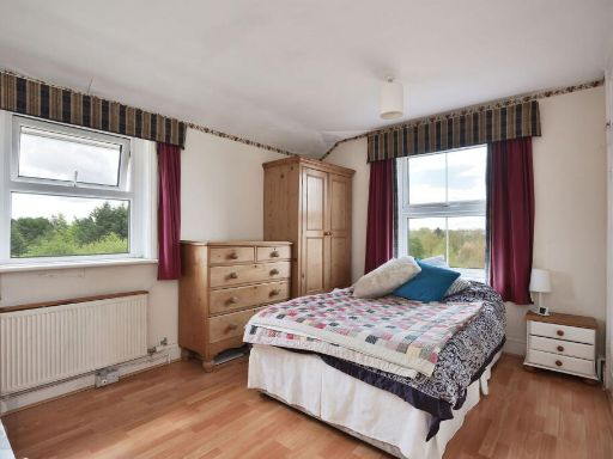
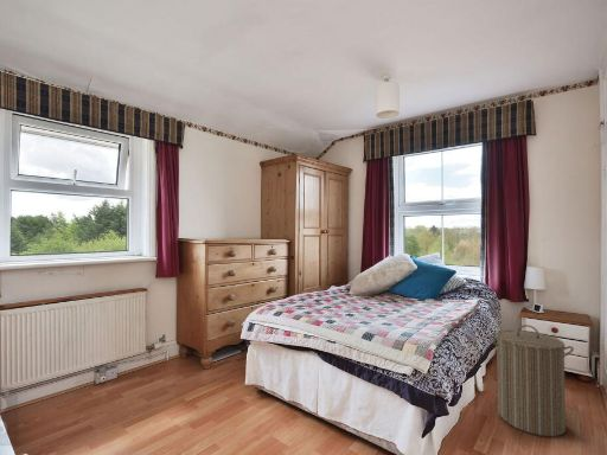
+ laundry hamper [488,323,575,437]
